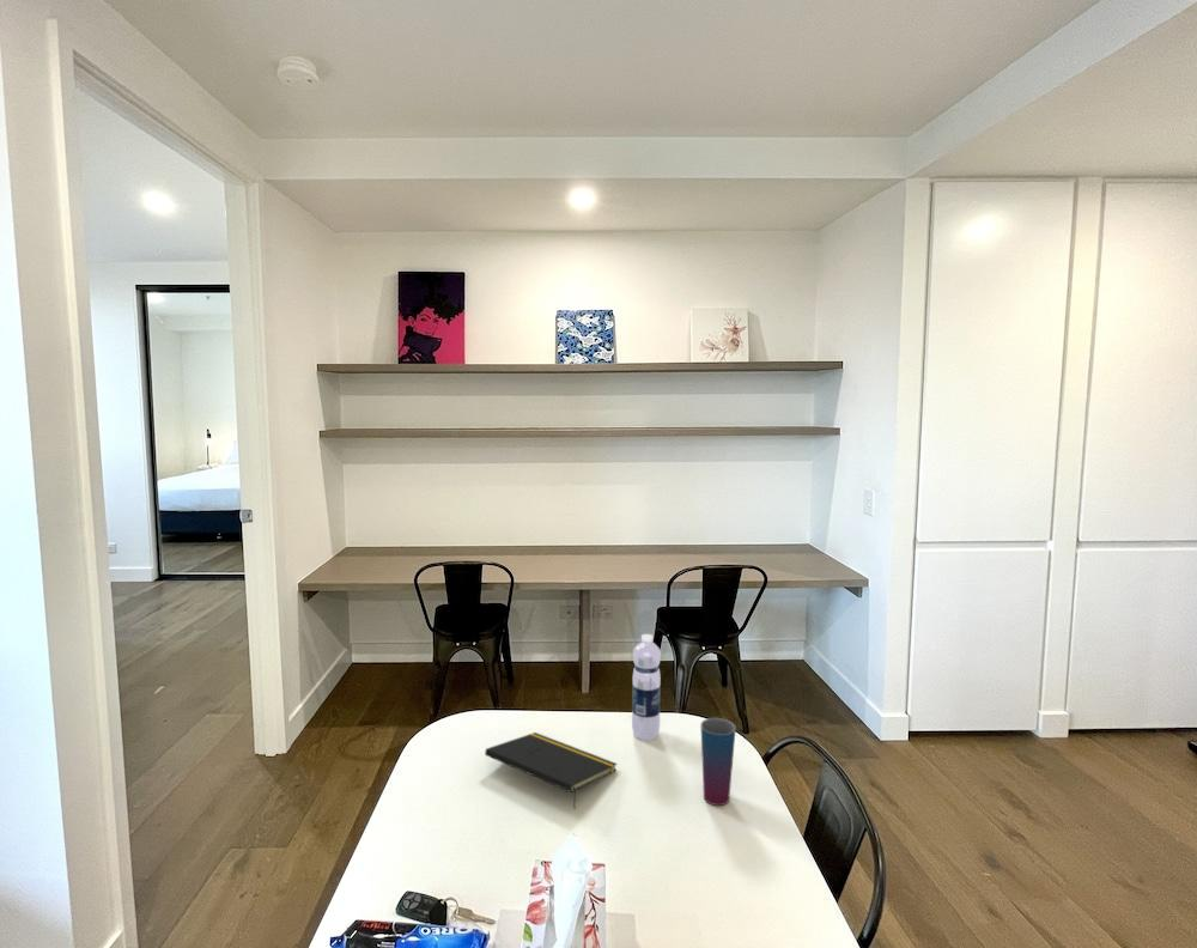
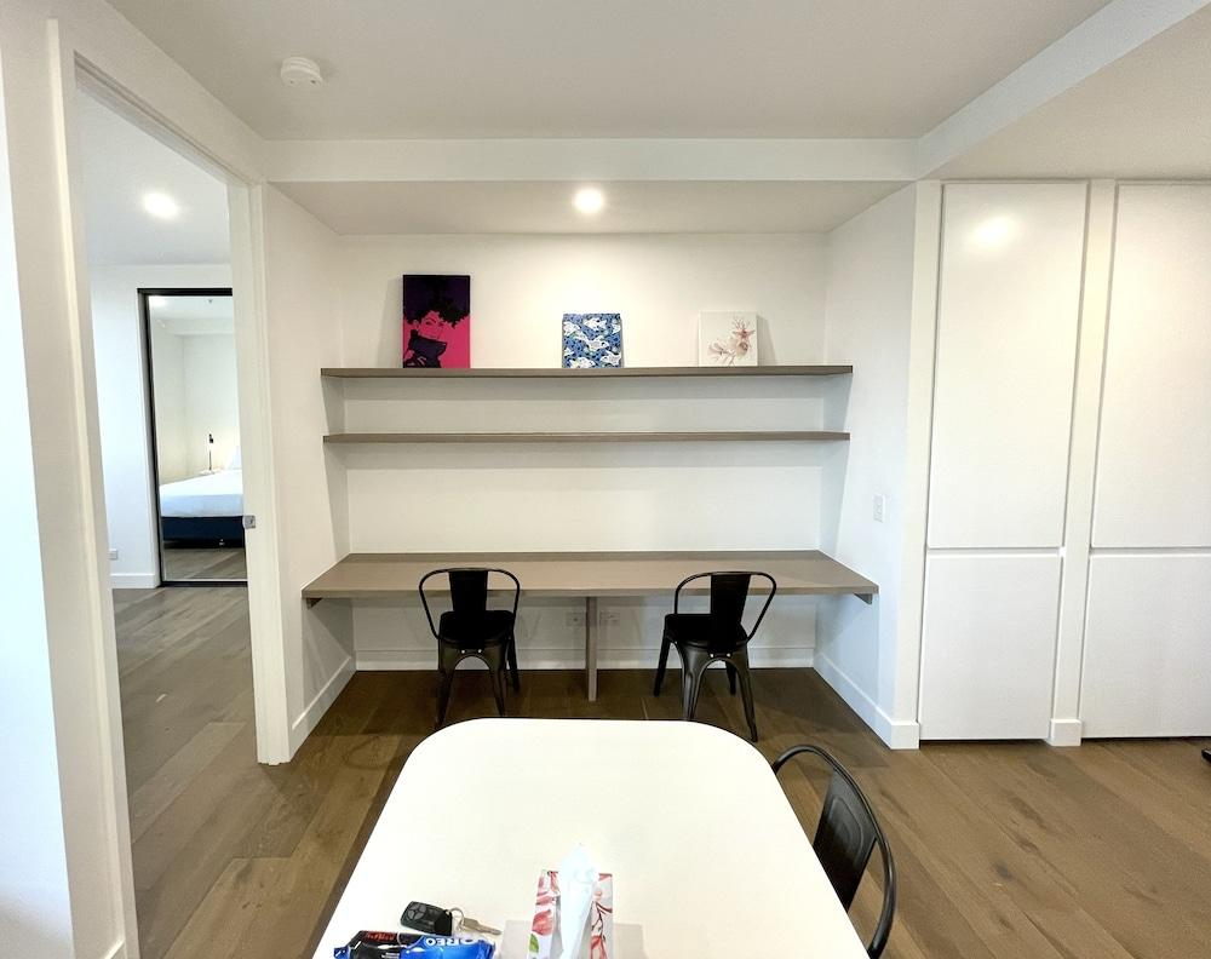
- water bottle [631,633,662,741]
- notepad [484,731,618,810]
- cup [699,717,737,807]
